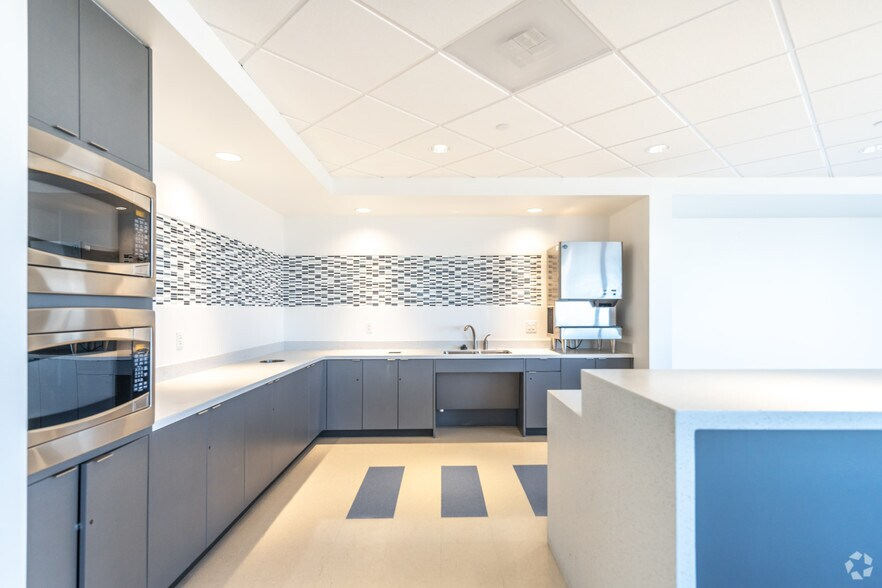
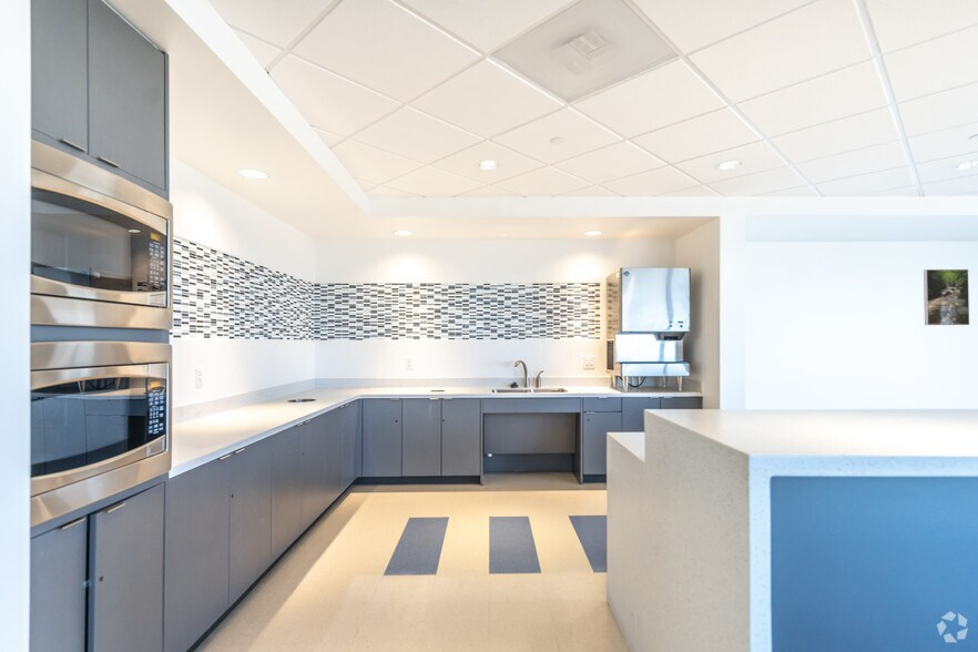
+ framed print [923,268,970,326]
